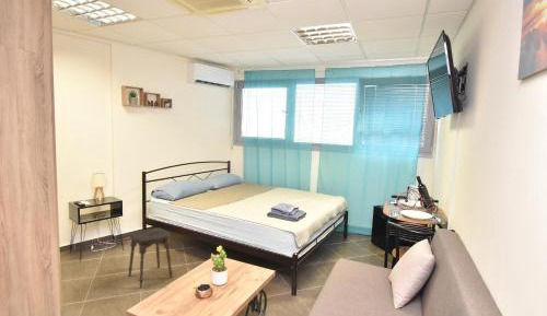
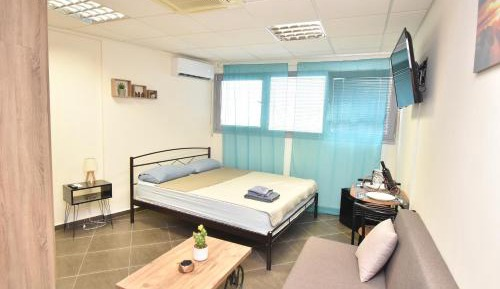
- stool [128,226,173,289]
